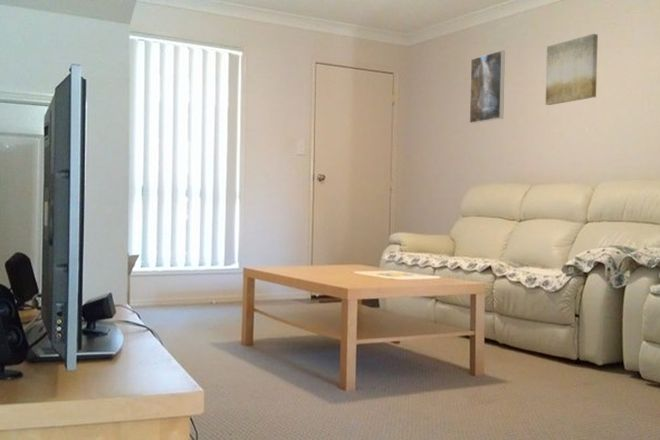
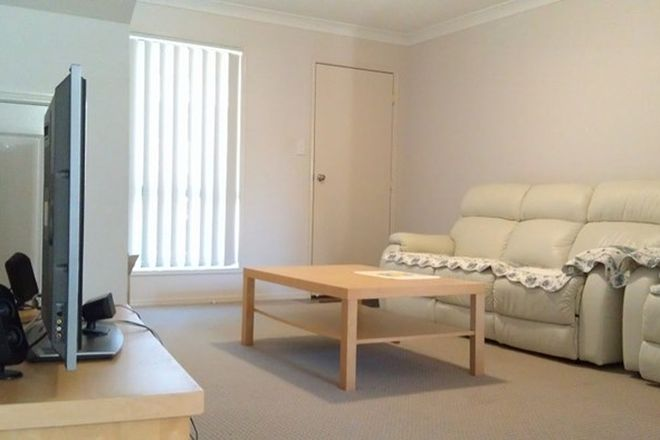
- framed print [469,49,506,125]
- wall art [545,33,599,106]
